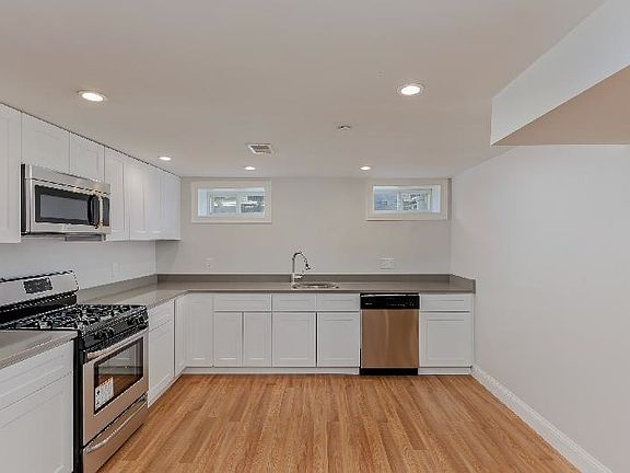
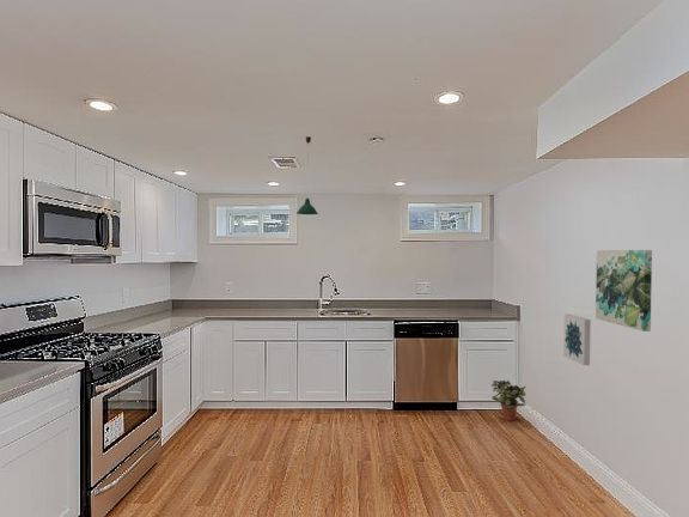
+ wall art [562,312,592,366]
+ potted plant [490,379,528,422]
+ pendant light [295,135,319,215]
+ wall art [595,249,653,333]
